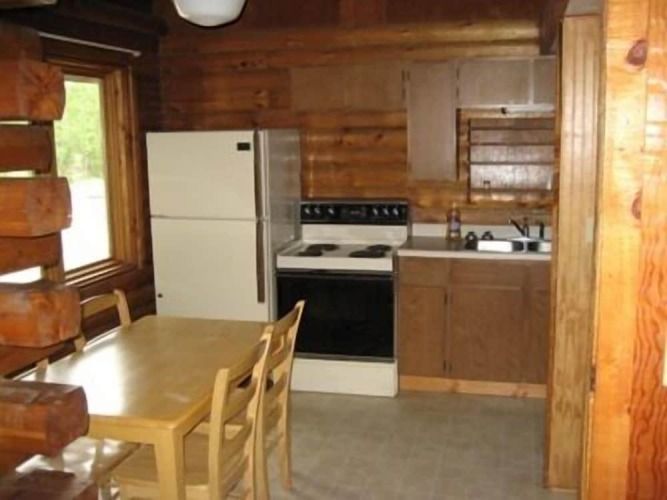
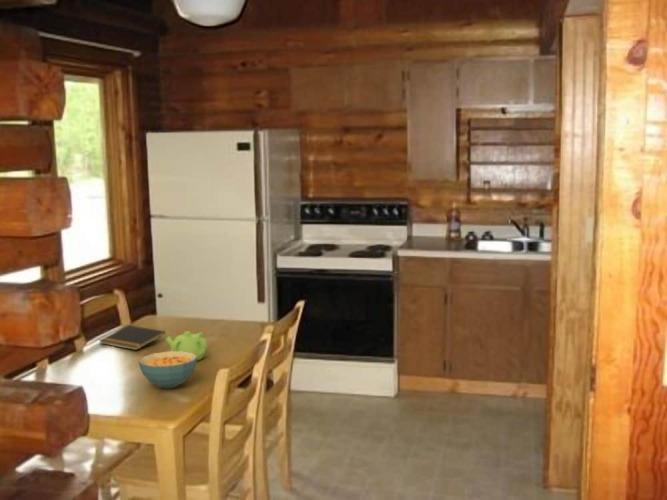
+ notepad [98,324,167,351]
+ teapot [164,331,209,361]
+ cereal bowl [138,350,198,389]
